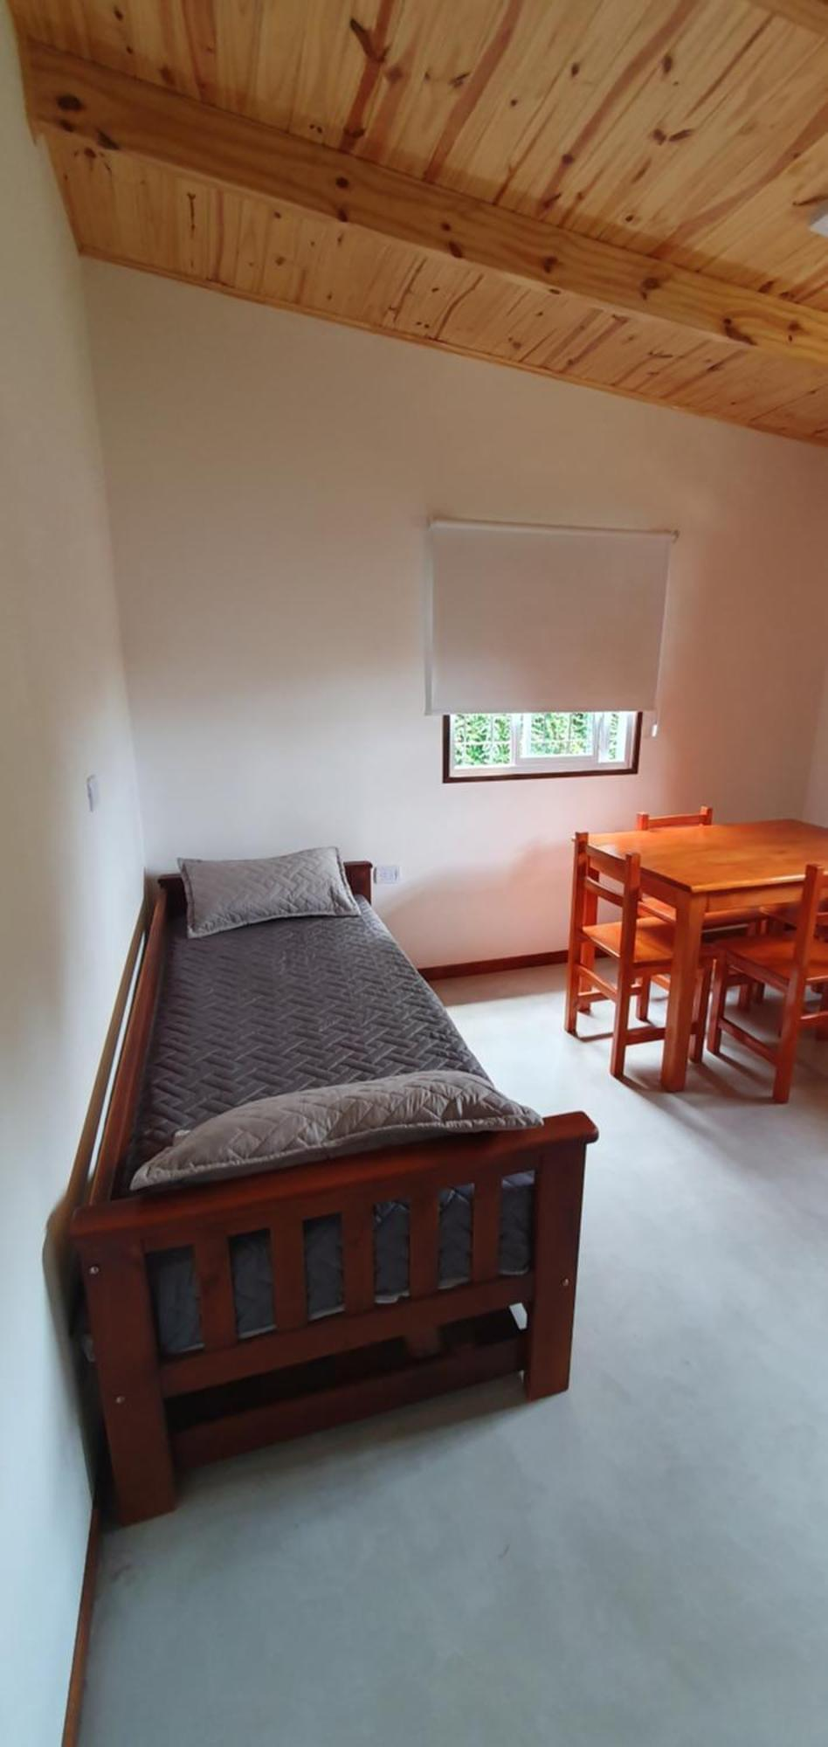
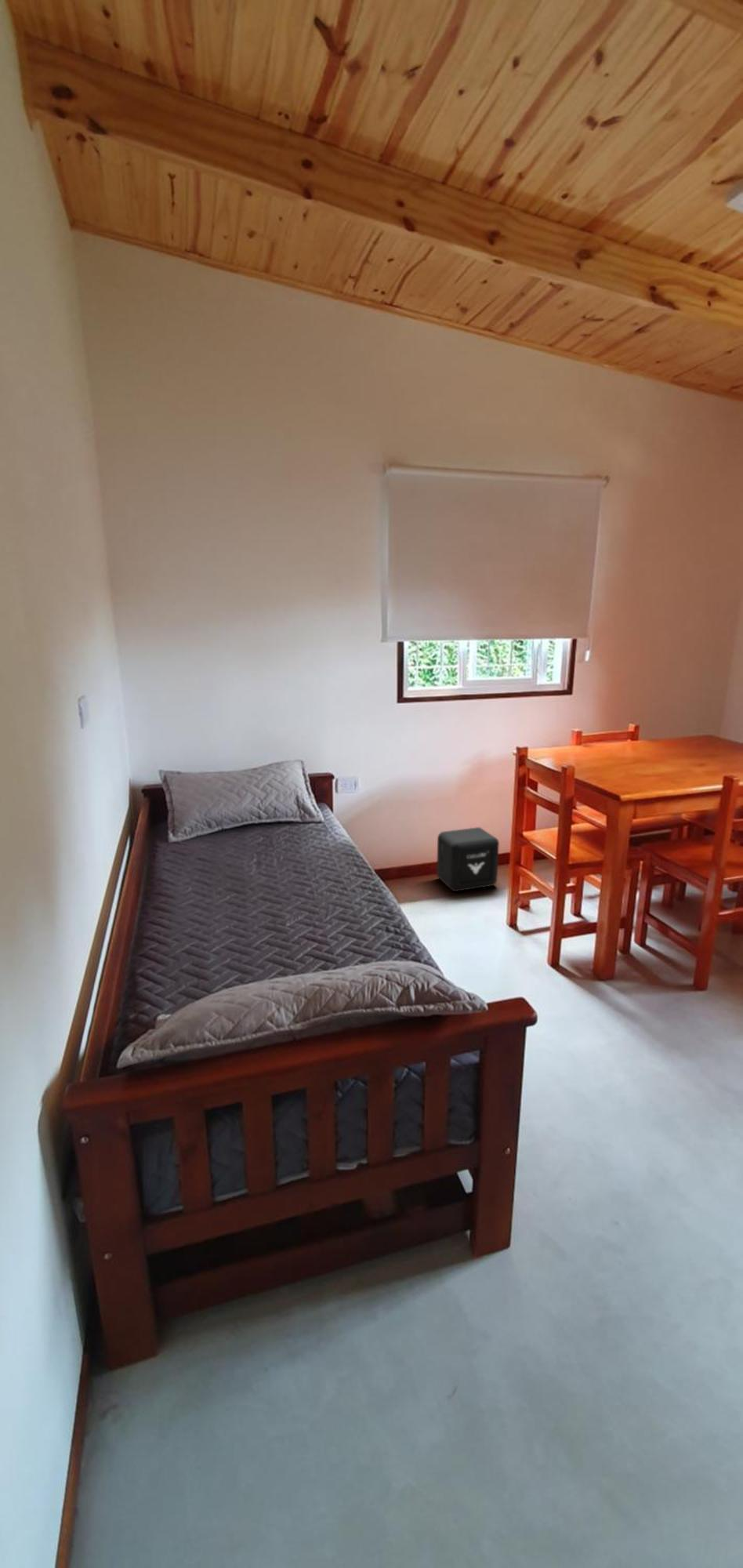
+ air purifier [436,826,500,892]
